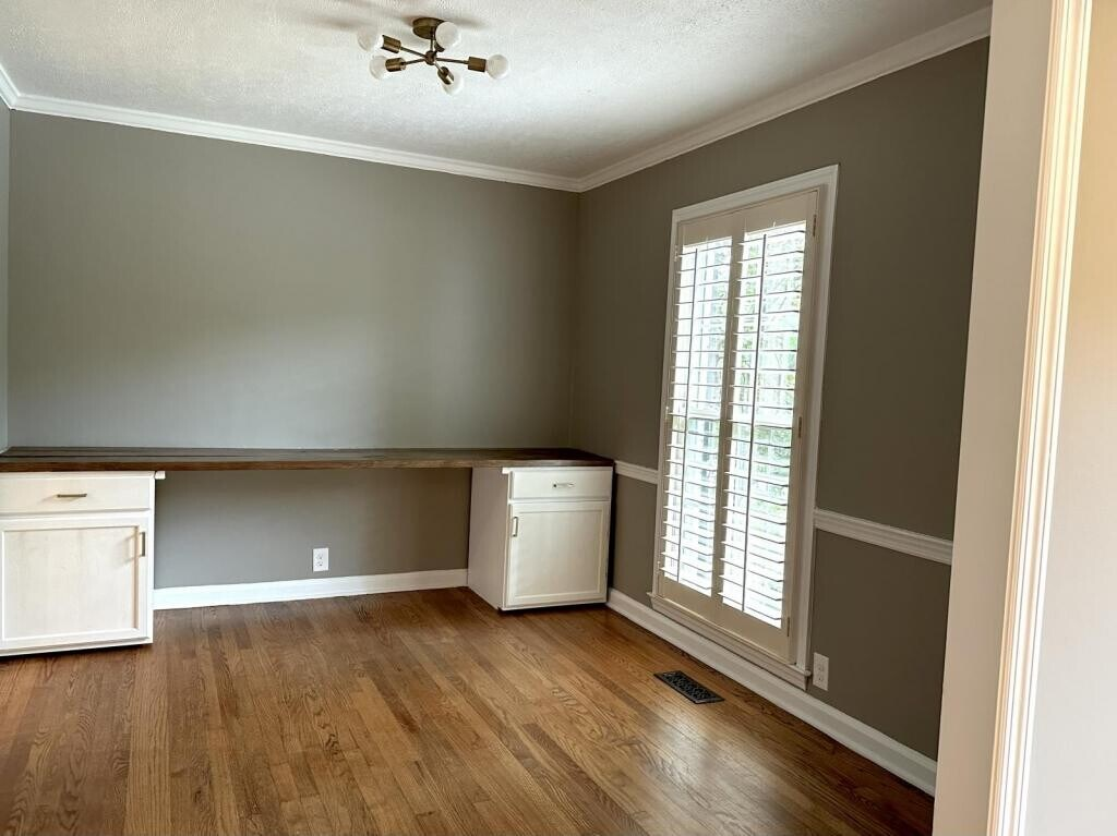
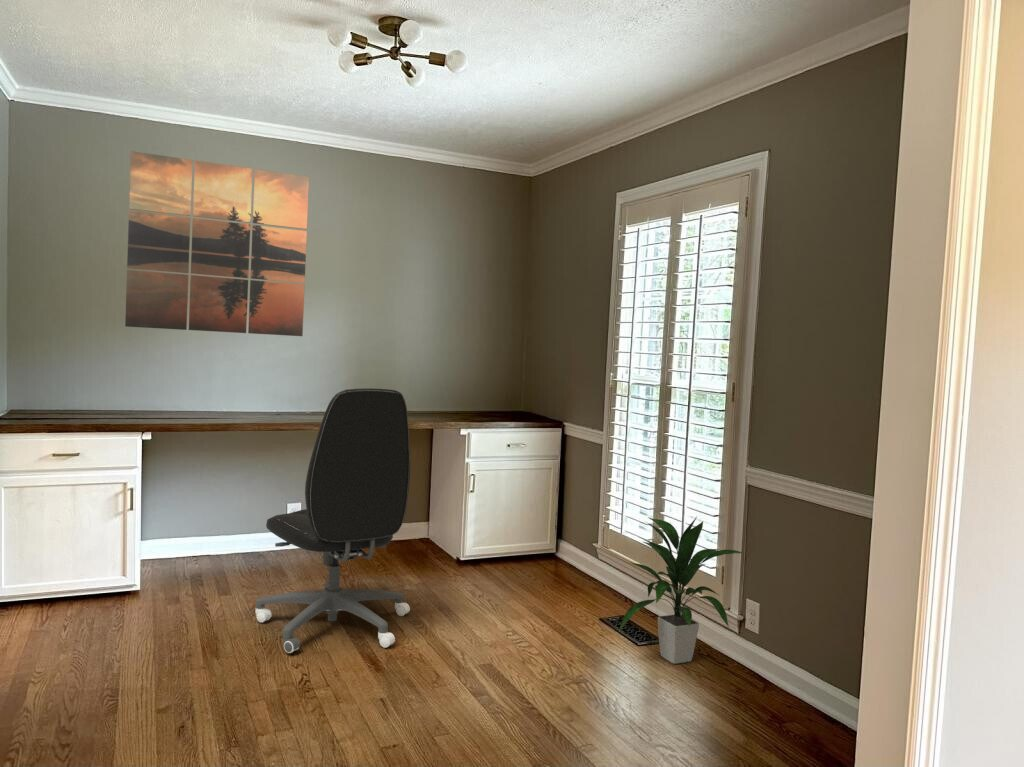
+ indoor plant [618,516,746,665]
+ office chair [254,387,411,654]
+ wall art [124,150,310,337]
